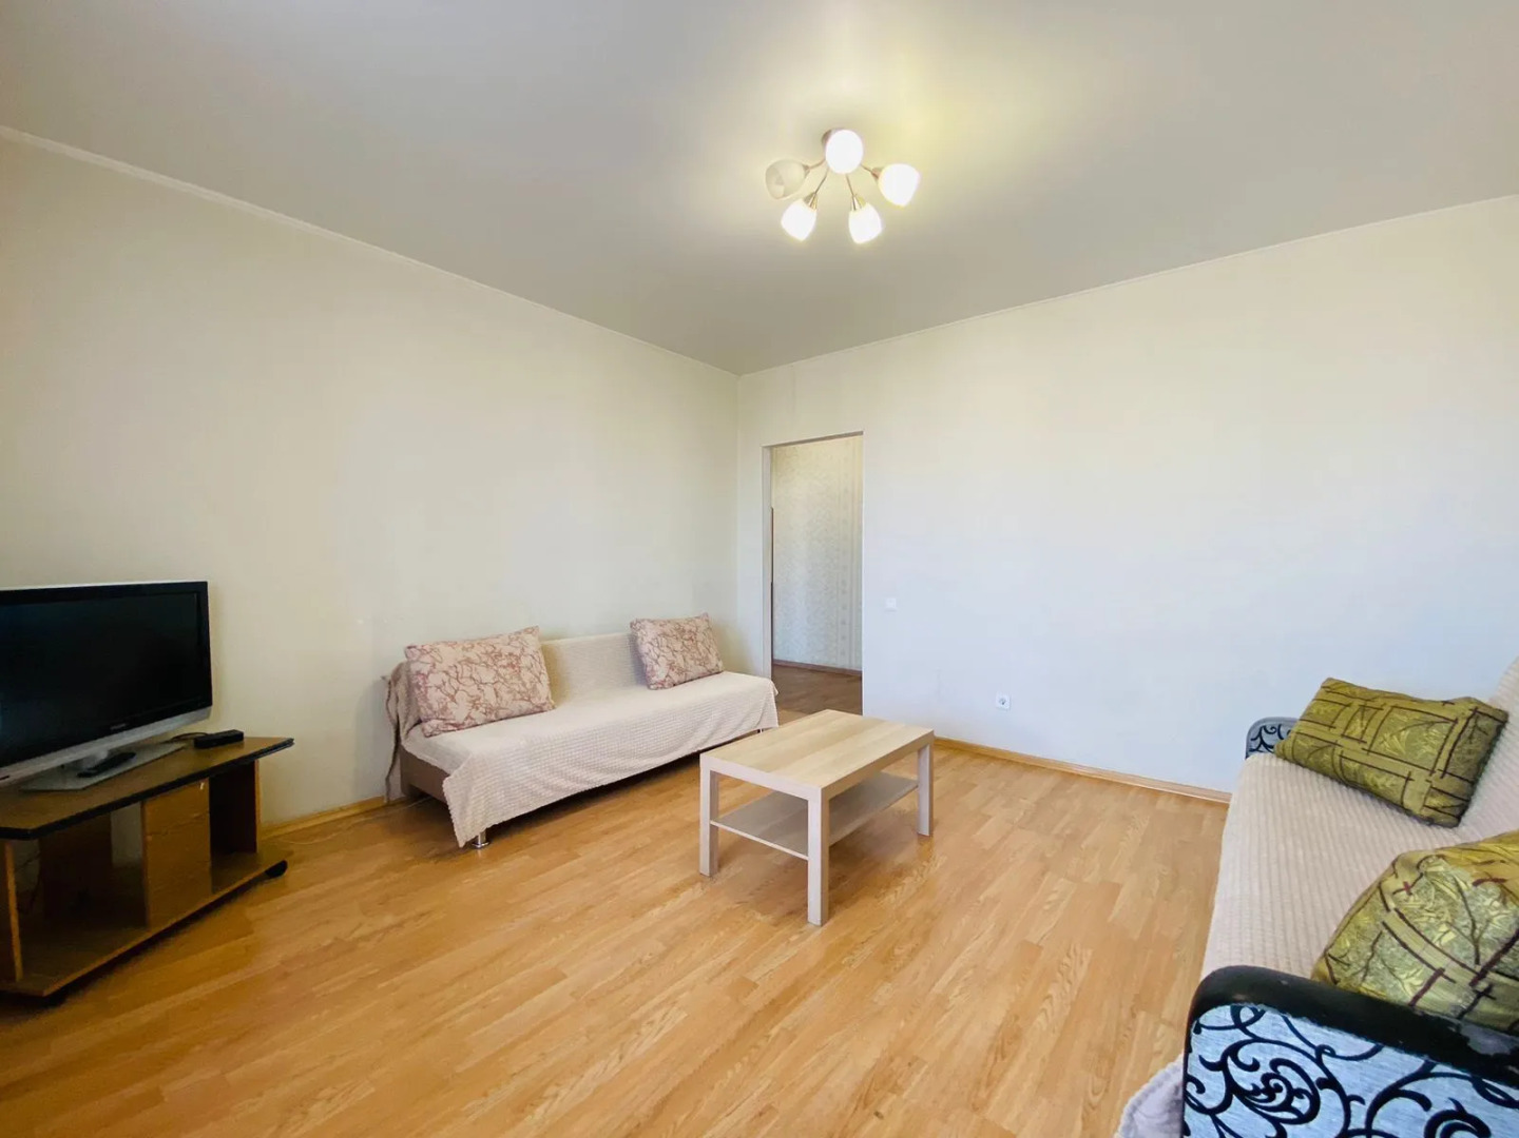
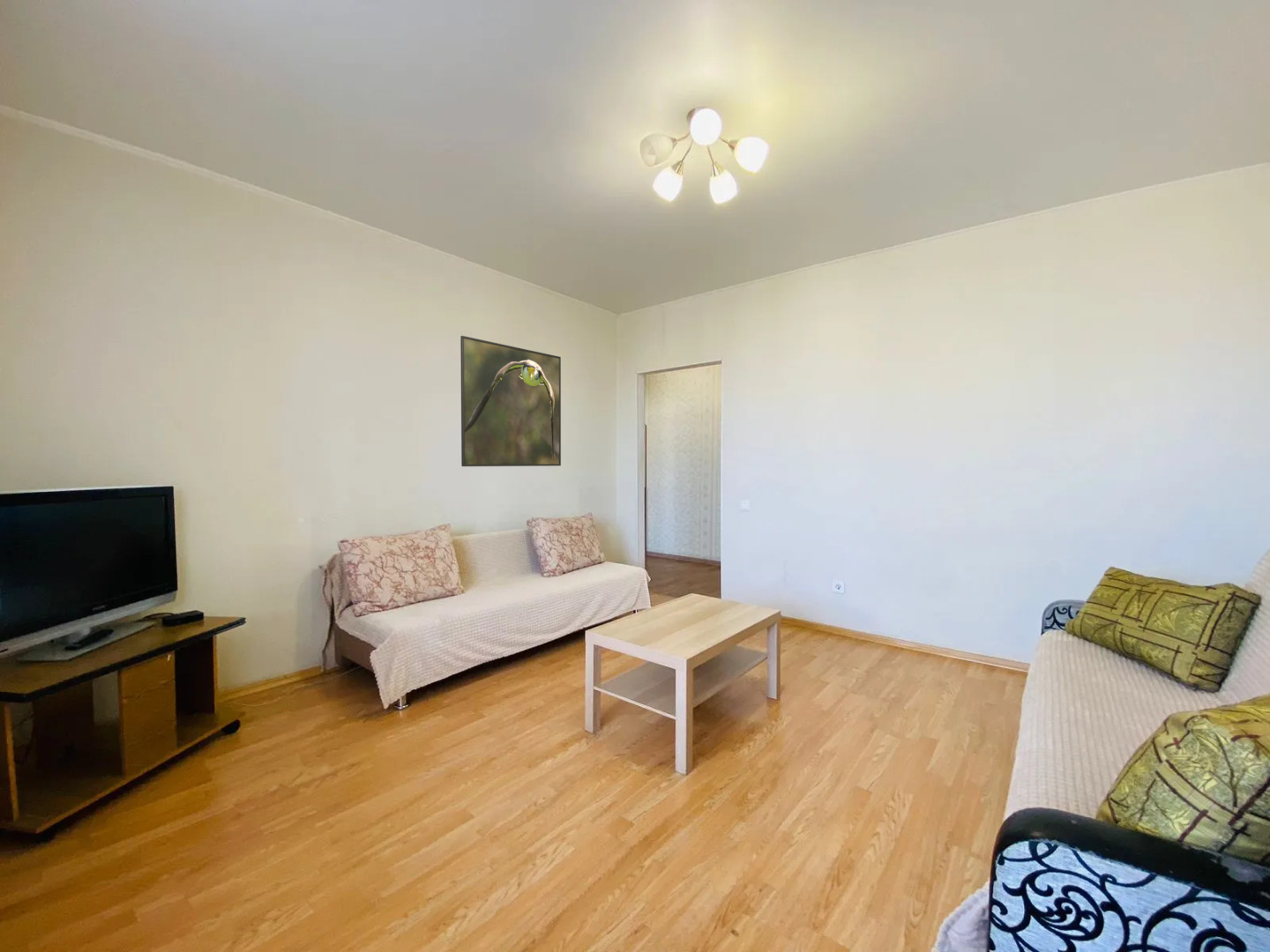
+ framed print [459,335,562,467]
